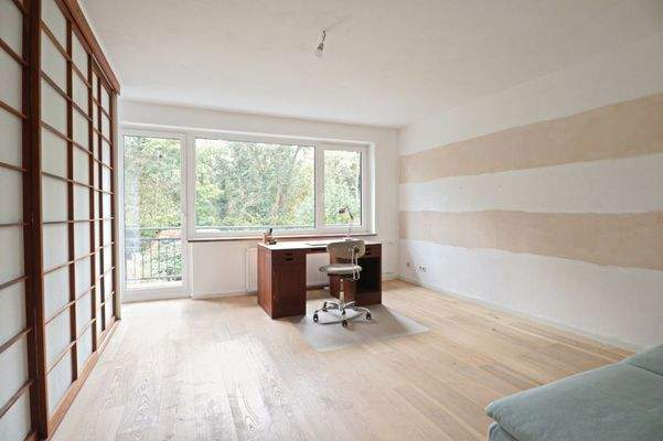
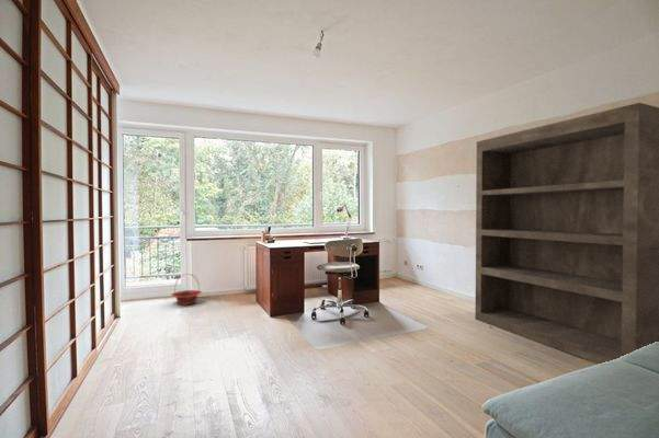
+ bookshelf [474,102,659,365]
+ basket [170,273,204,307]
